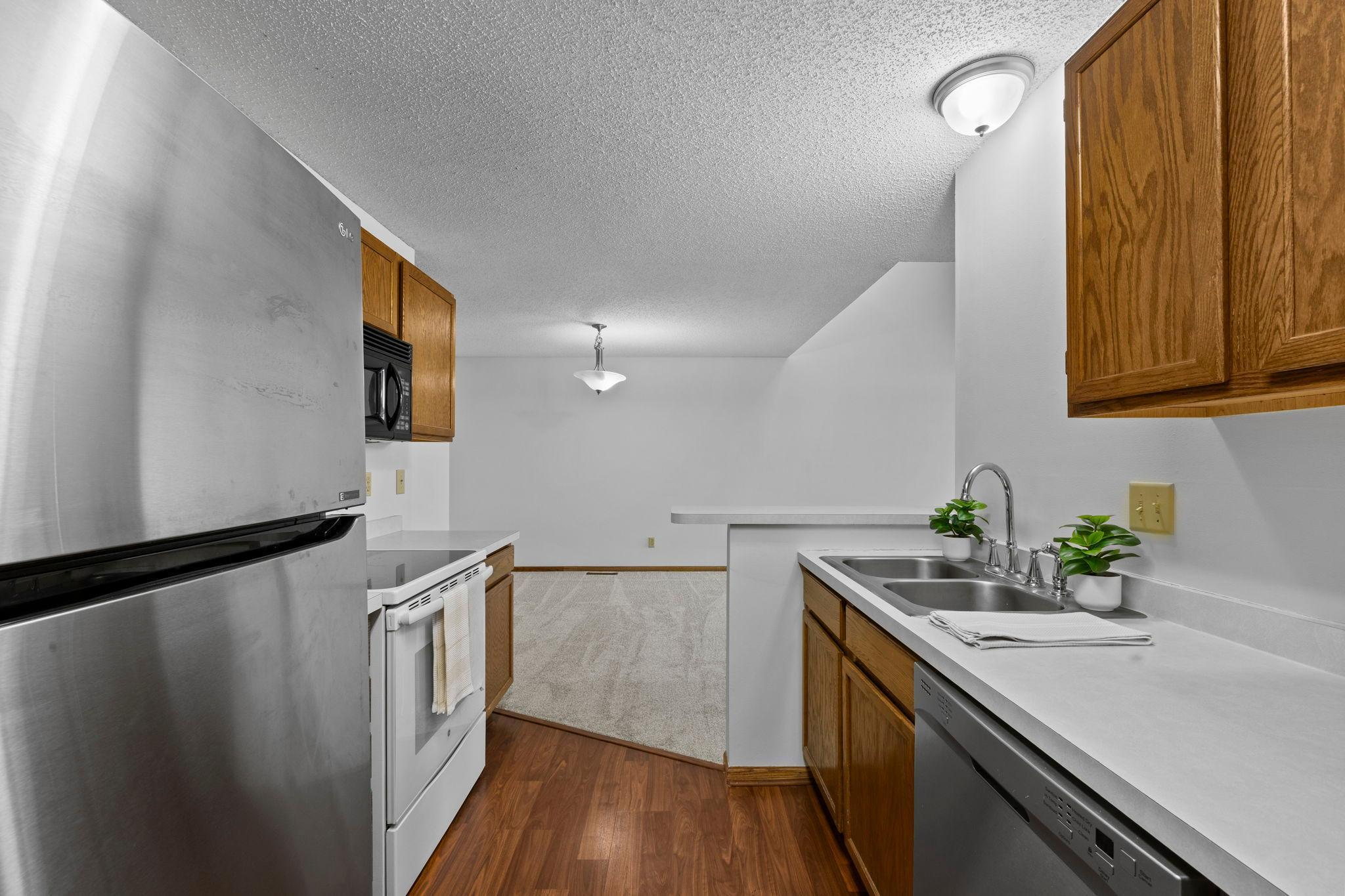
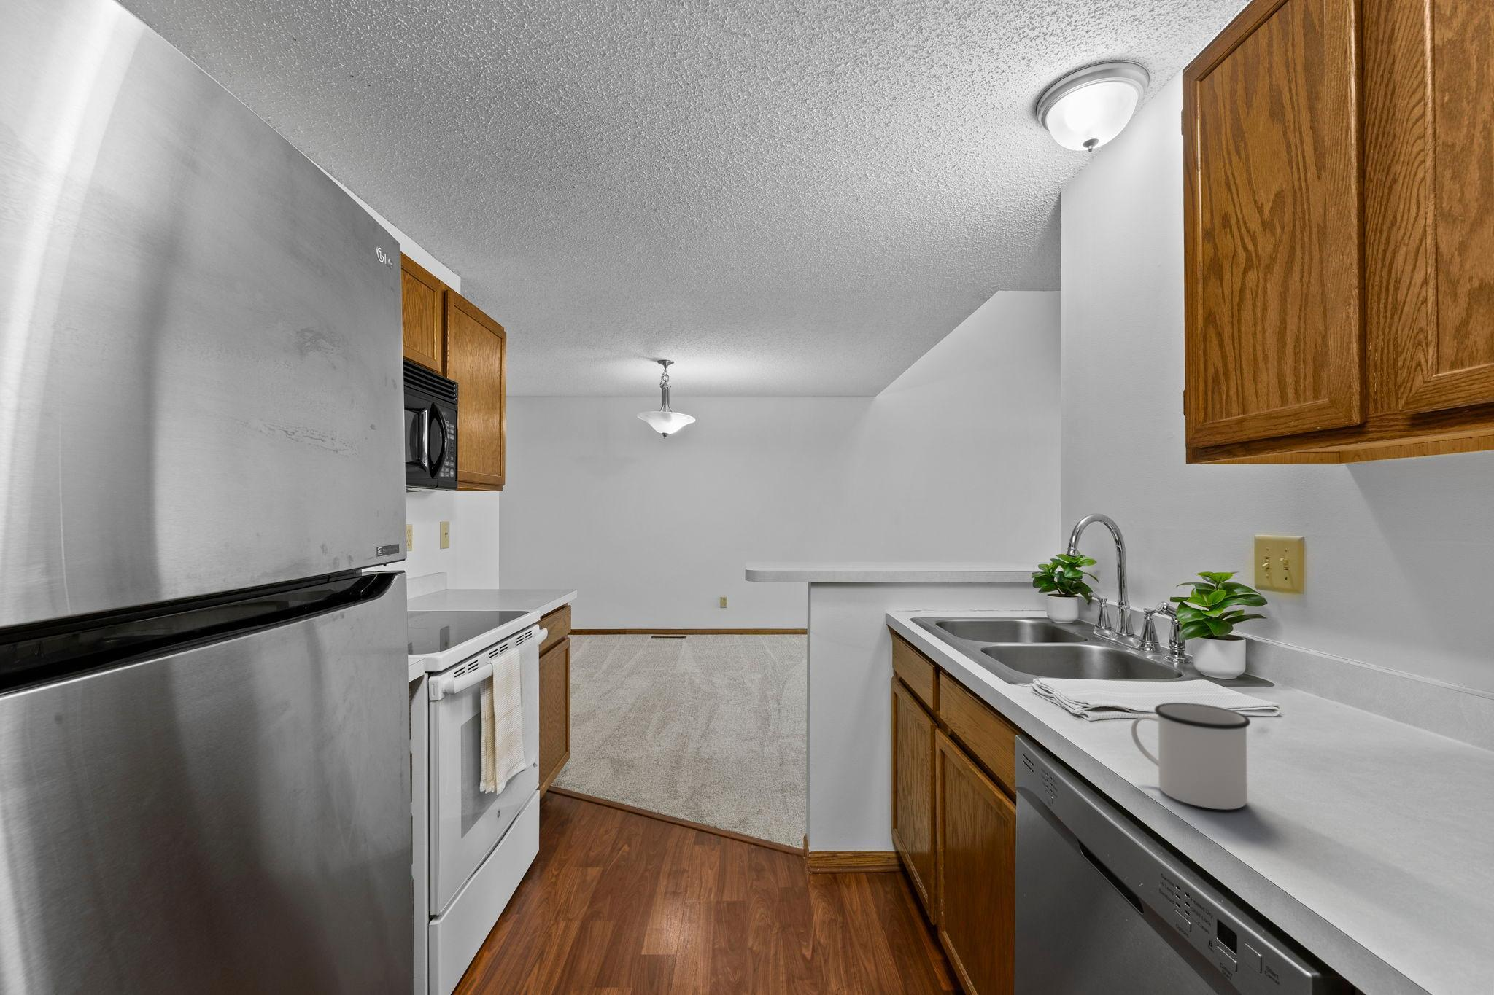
+ mug [1130,702,1251,811]
